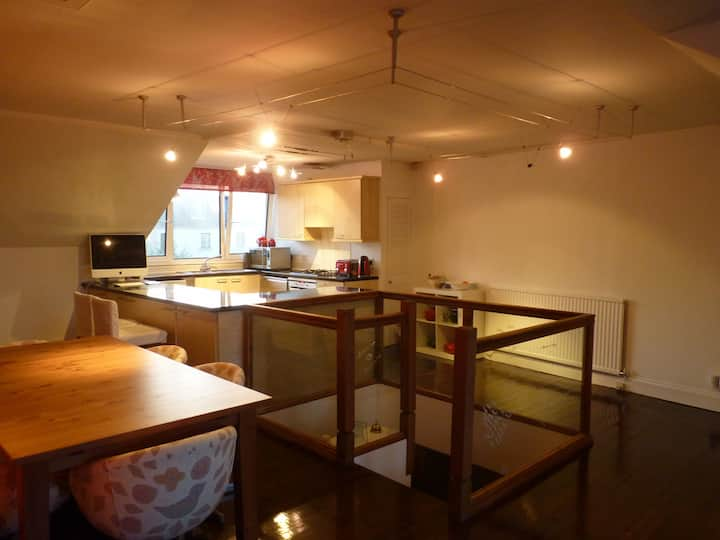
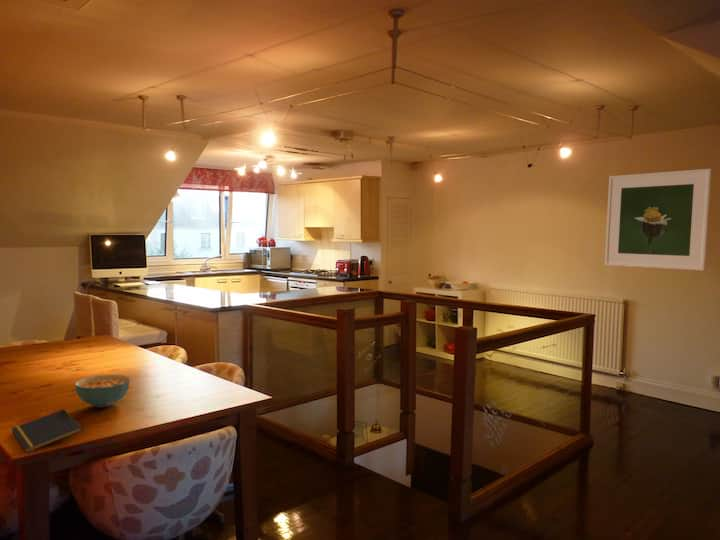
+ cereal bowl [74,373,131,408]
+ notepad [10,408,84,454]
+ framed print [604,168,712,272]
